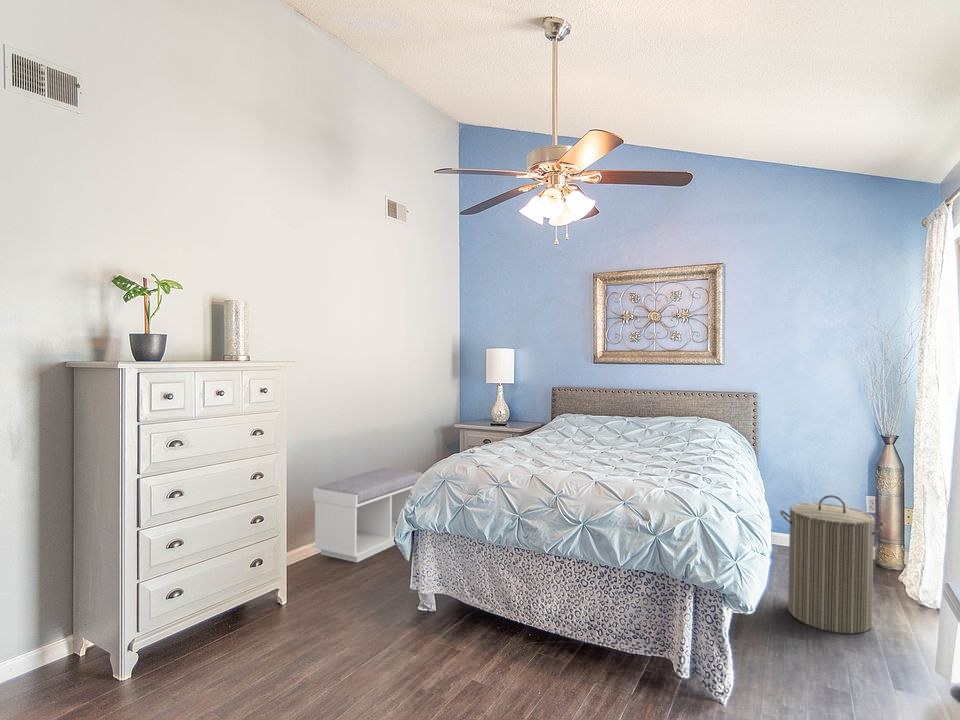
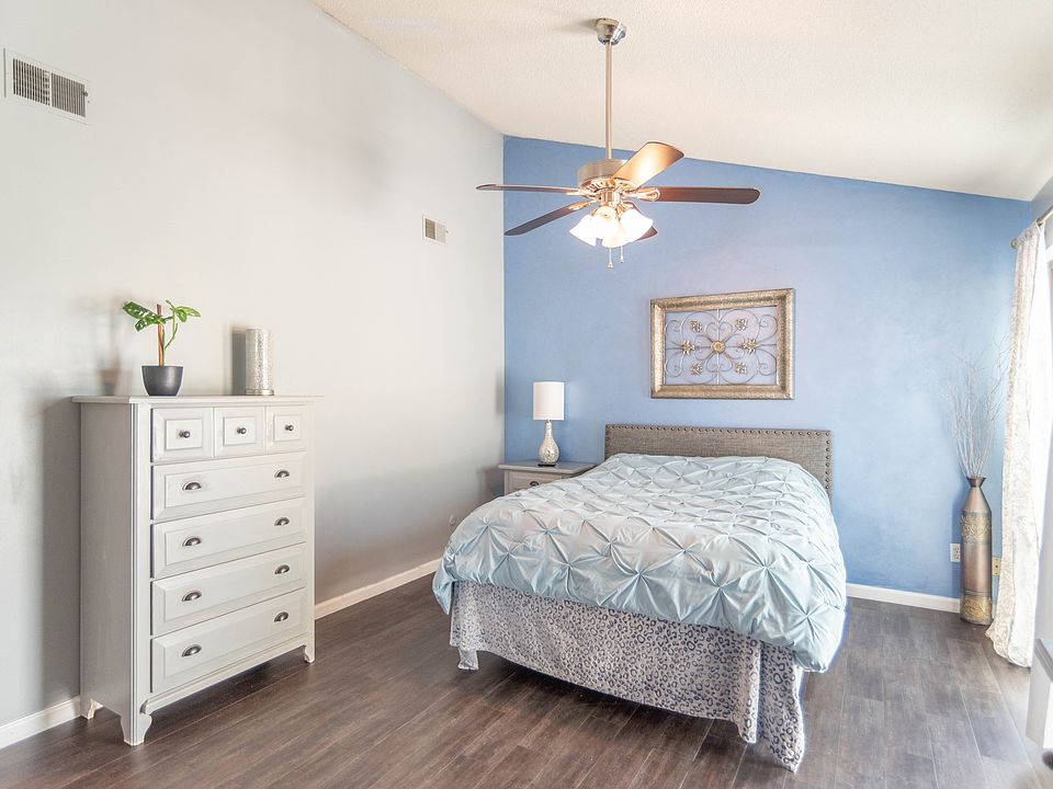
- laundry hamper [779,494,886,635]
- bench [312,467,423,563]
